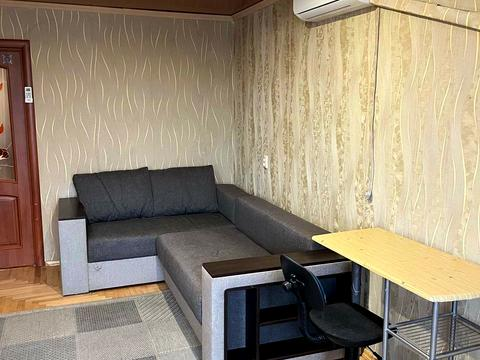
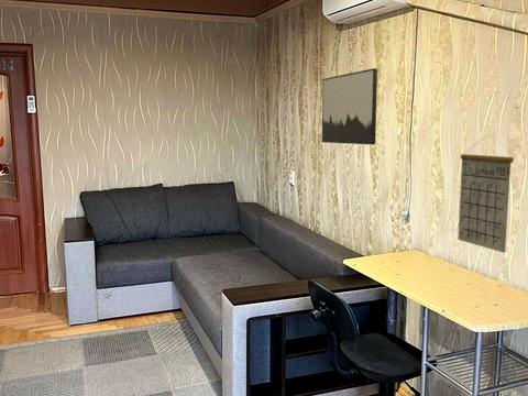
+ wall art [321,67,378,146]
+ calendar [457,133,515,254]
